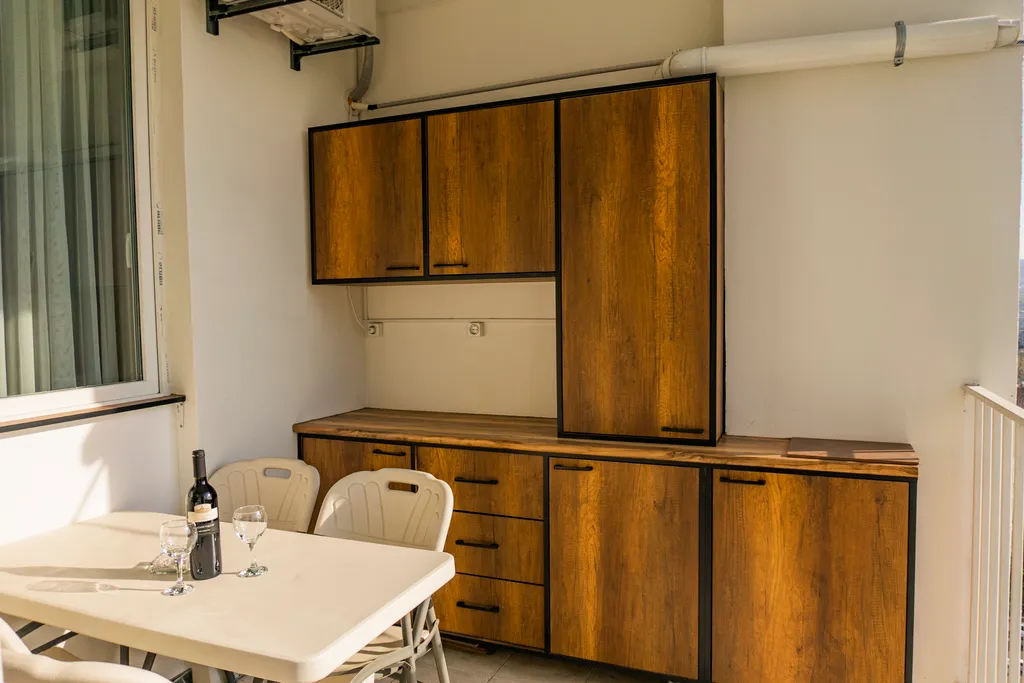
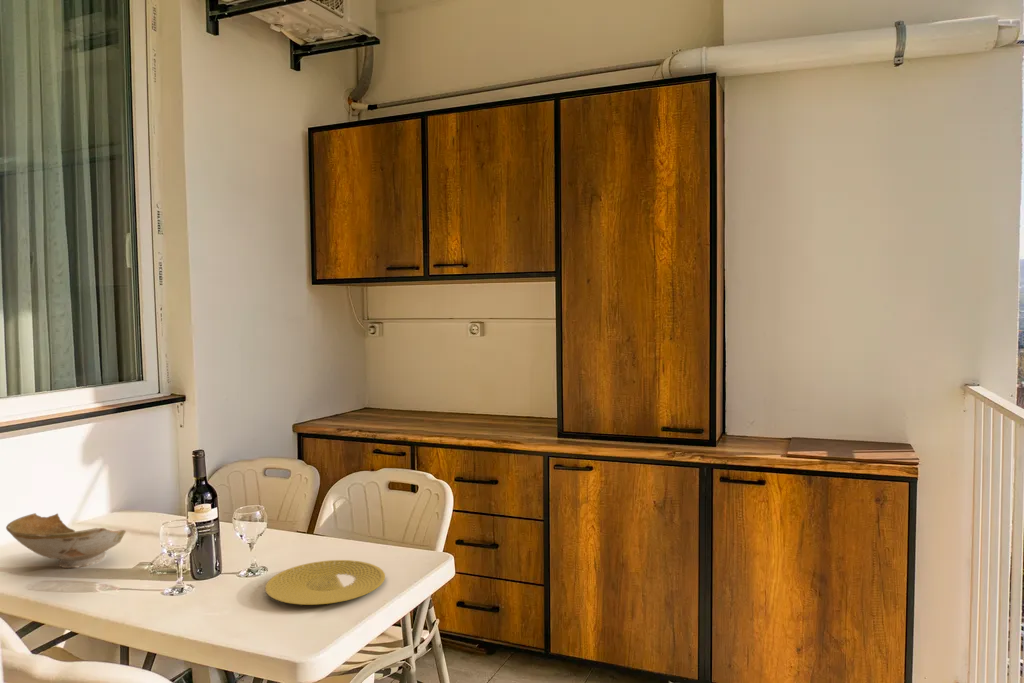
+ plate [264,559,386,606]
+ bowl [5,512,127,569]
